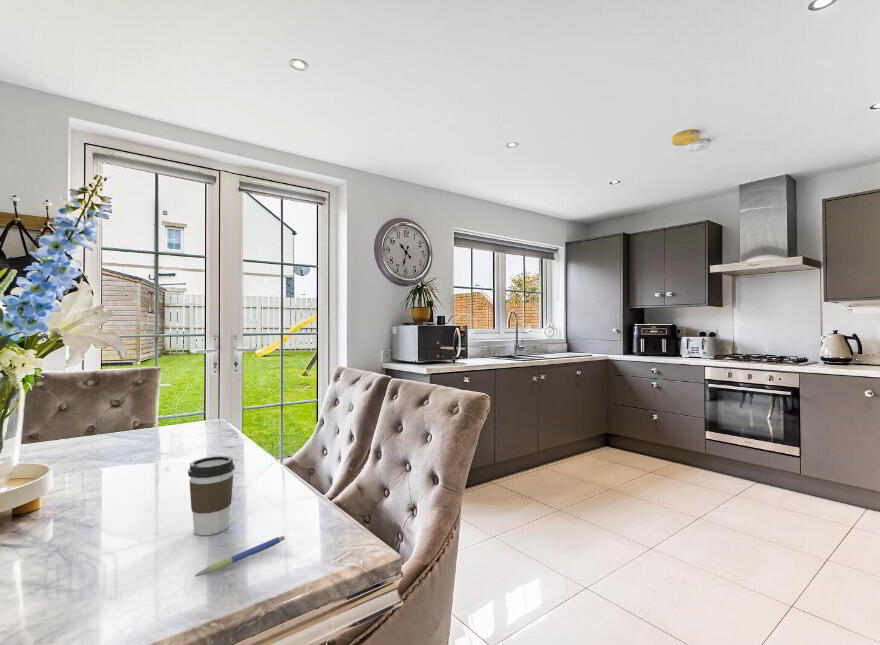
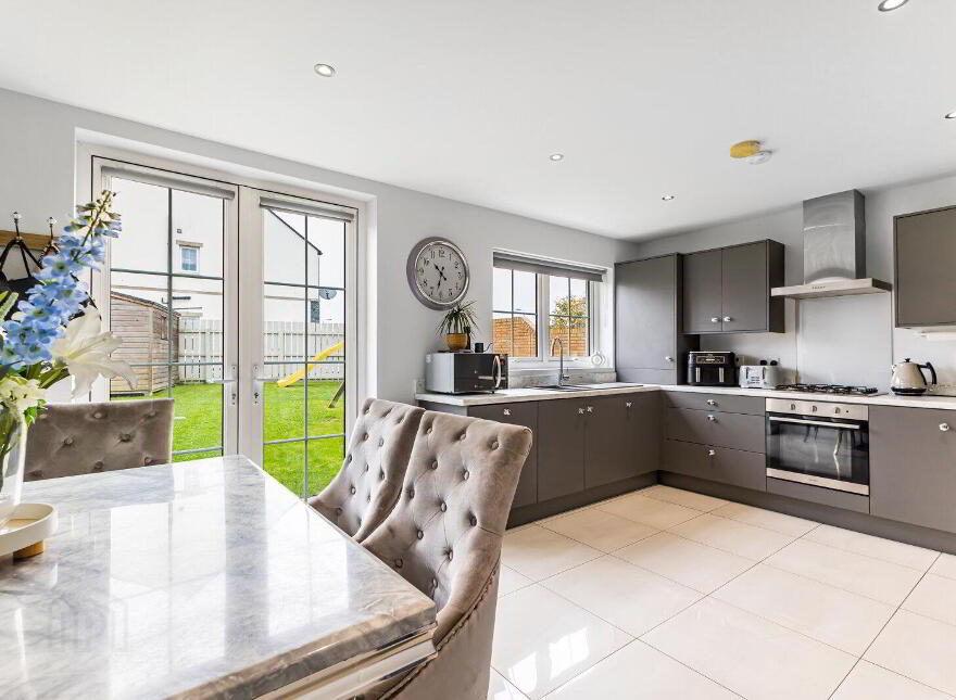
- coffee cup [187,455,236,536]
- pen [194,535,286,578]
